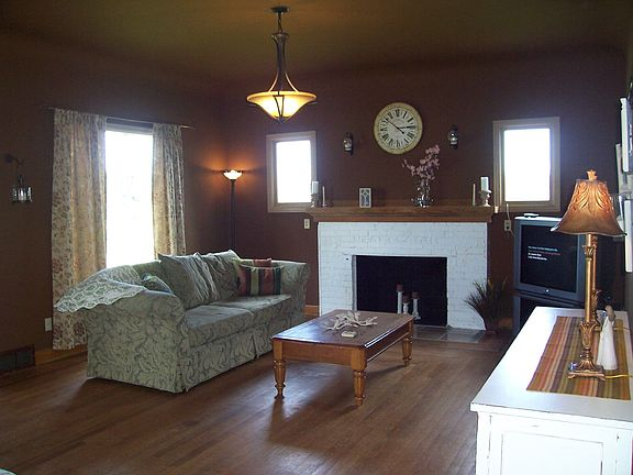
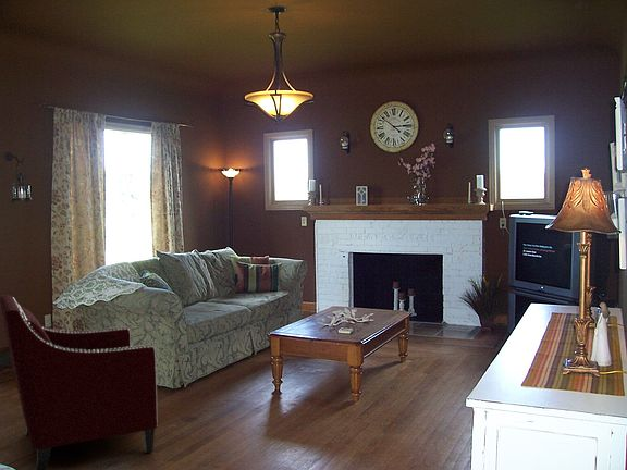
+ armchair [0,294,159,470]
